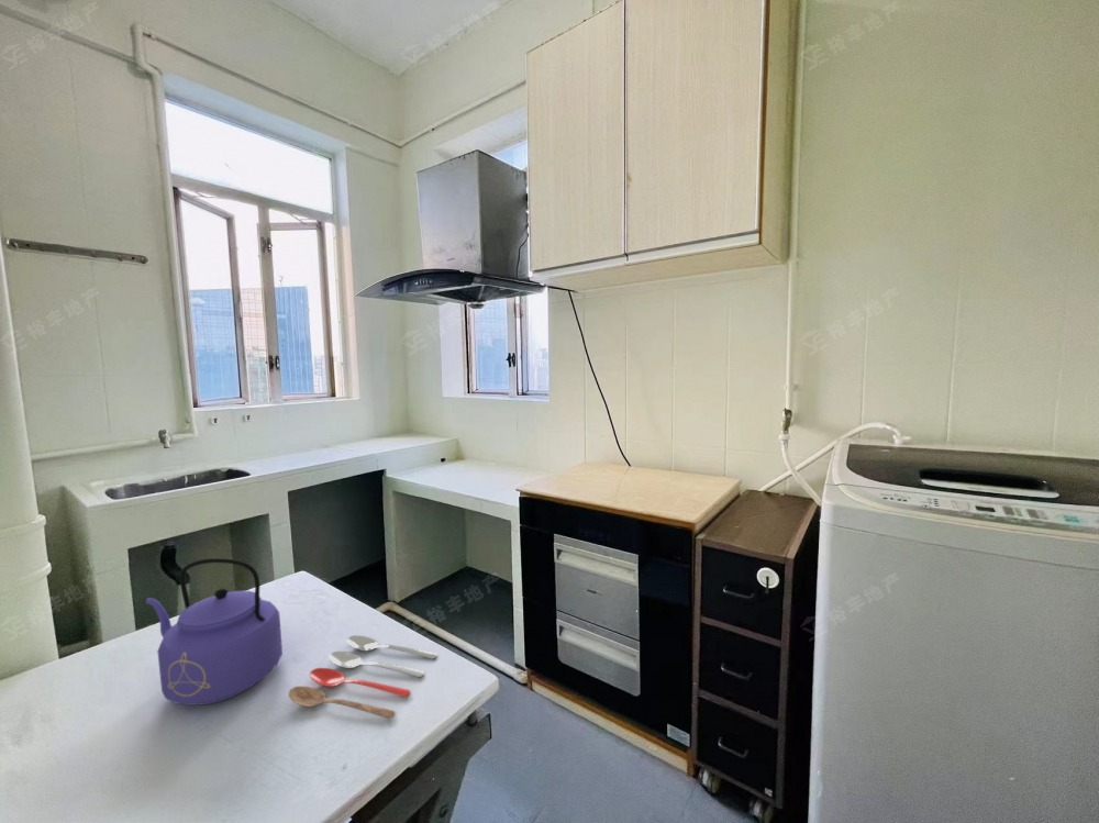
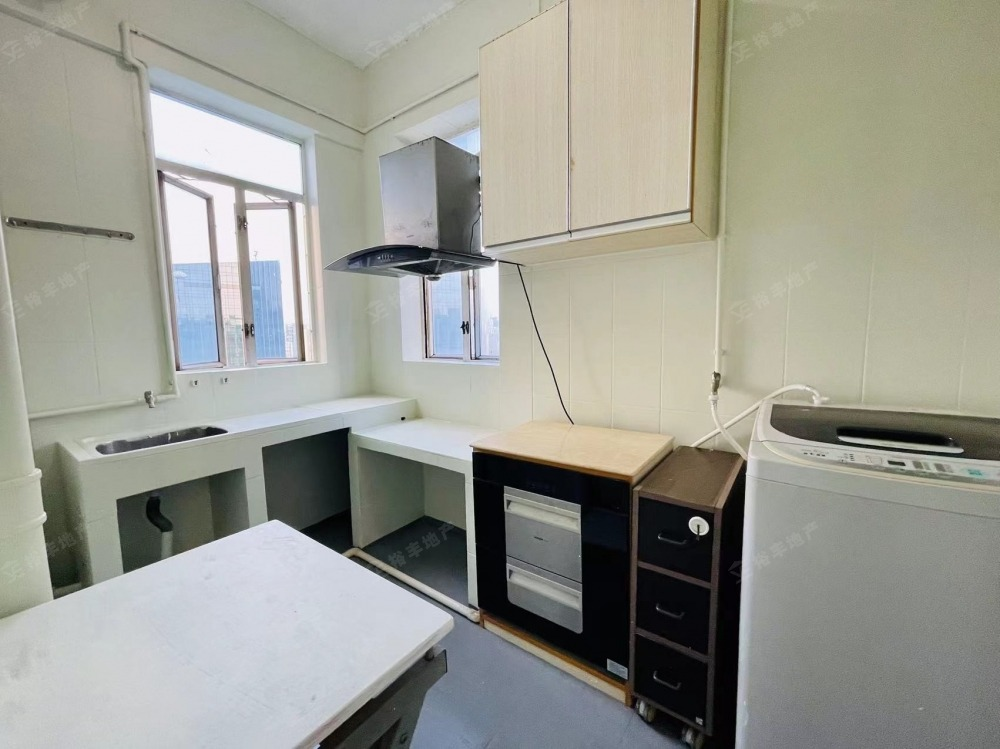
- kettle [145,557,284,707]
- cooking utensil [288,634,439,720]
